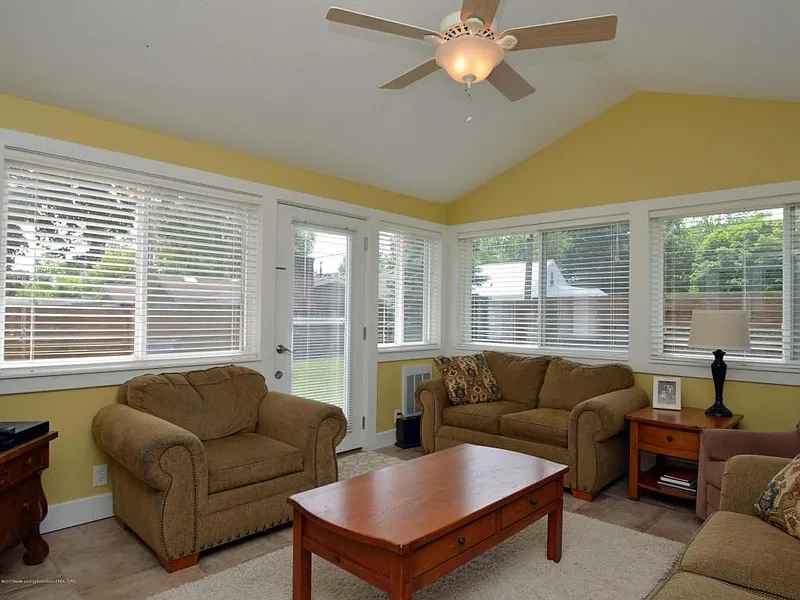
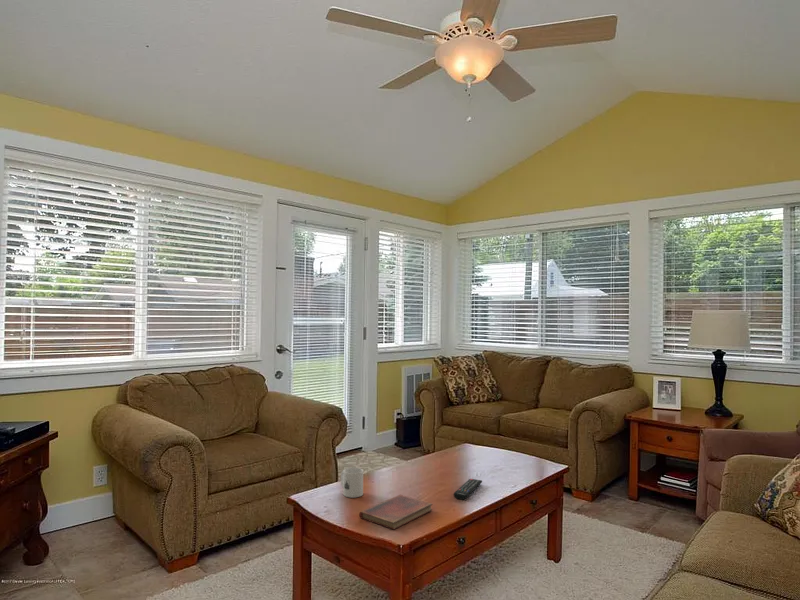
+ remote control [453,478,483,501]
+ mug [340,467,364,499]
+ diary [358,494,433,531]
